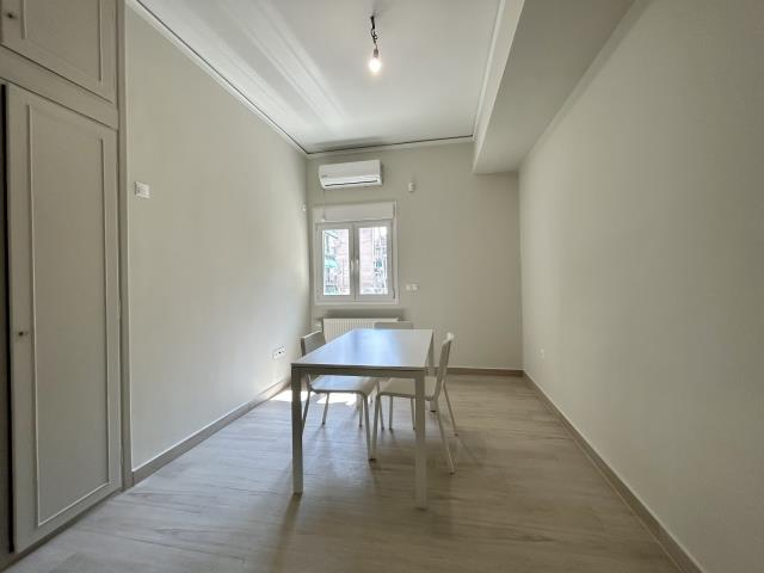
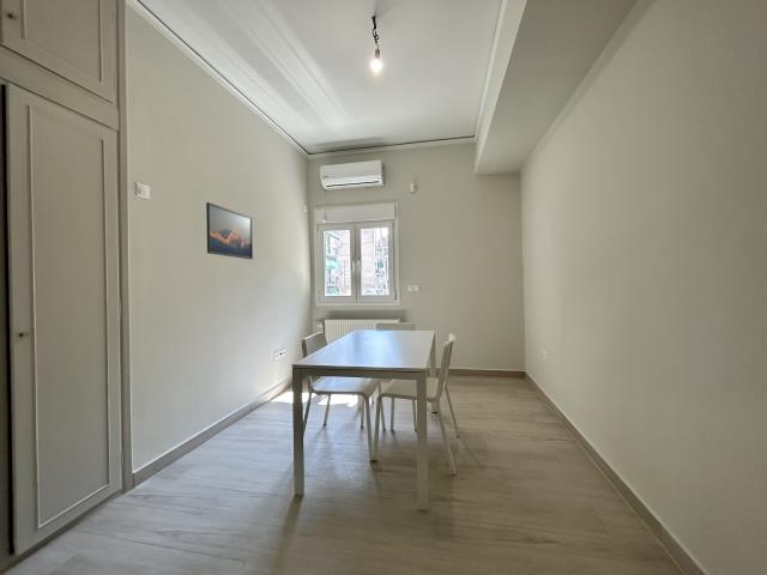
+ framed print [205,201,254,260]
